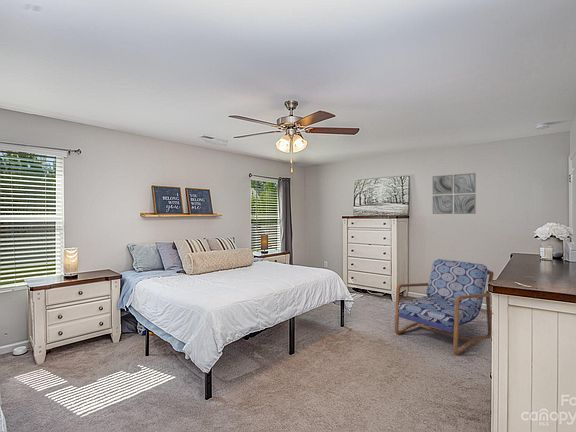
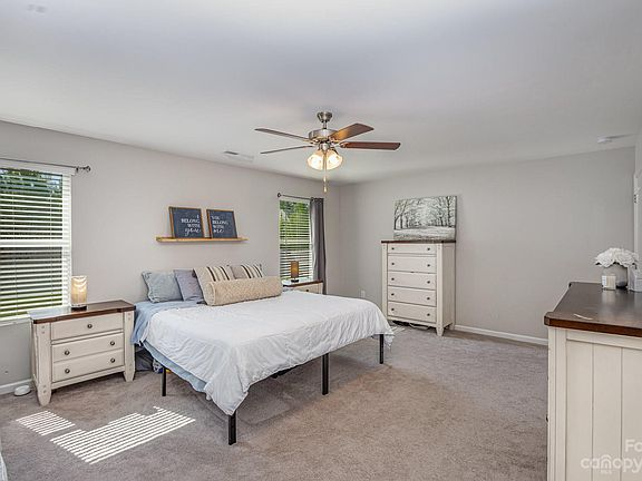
- armchair [394,258,495,356]
- wall art [432,172,477,215]
